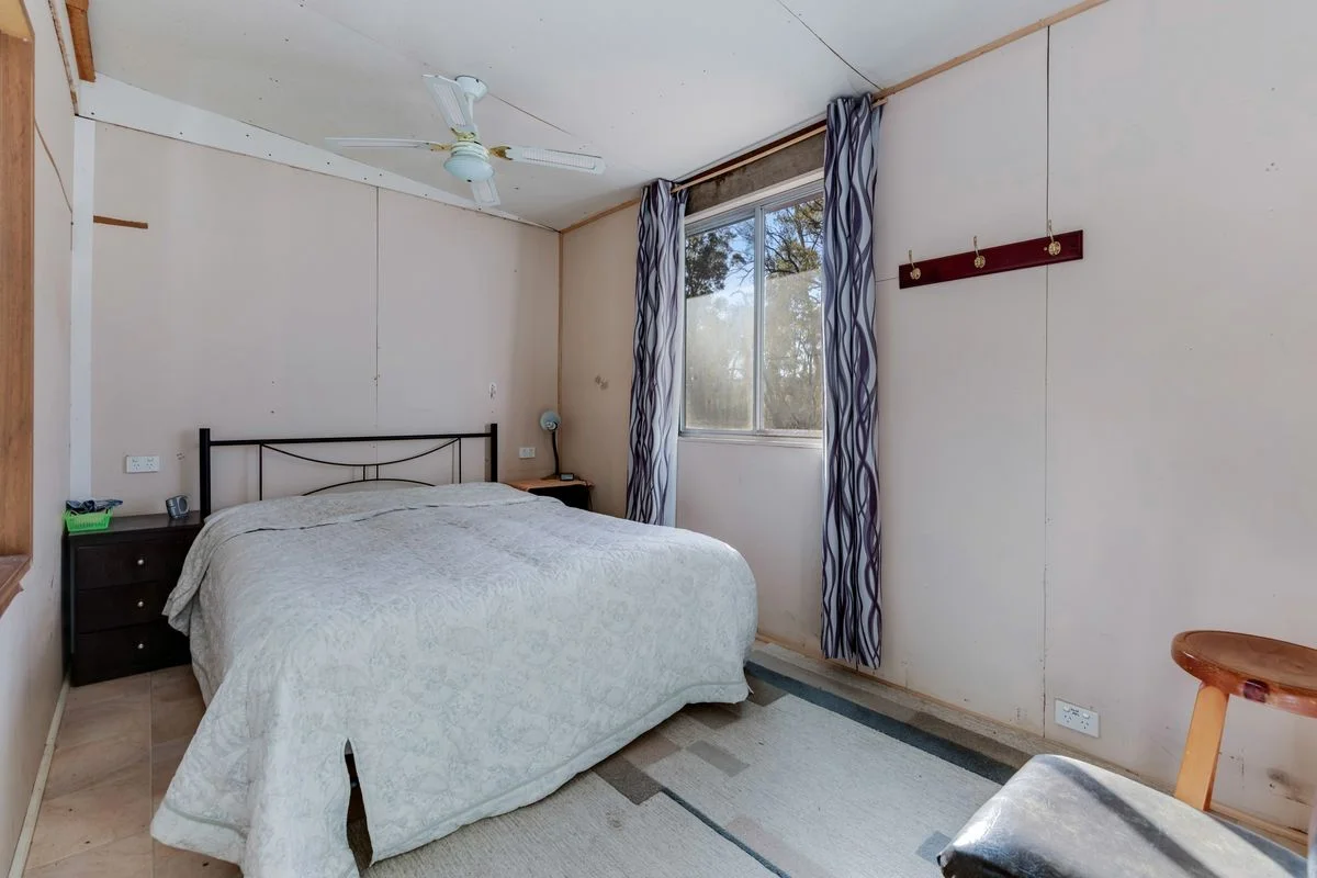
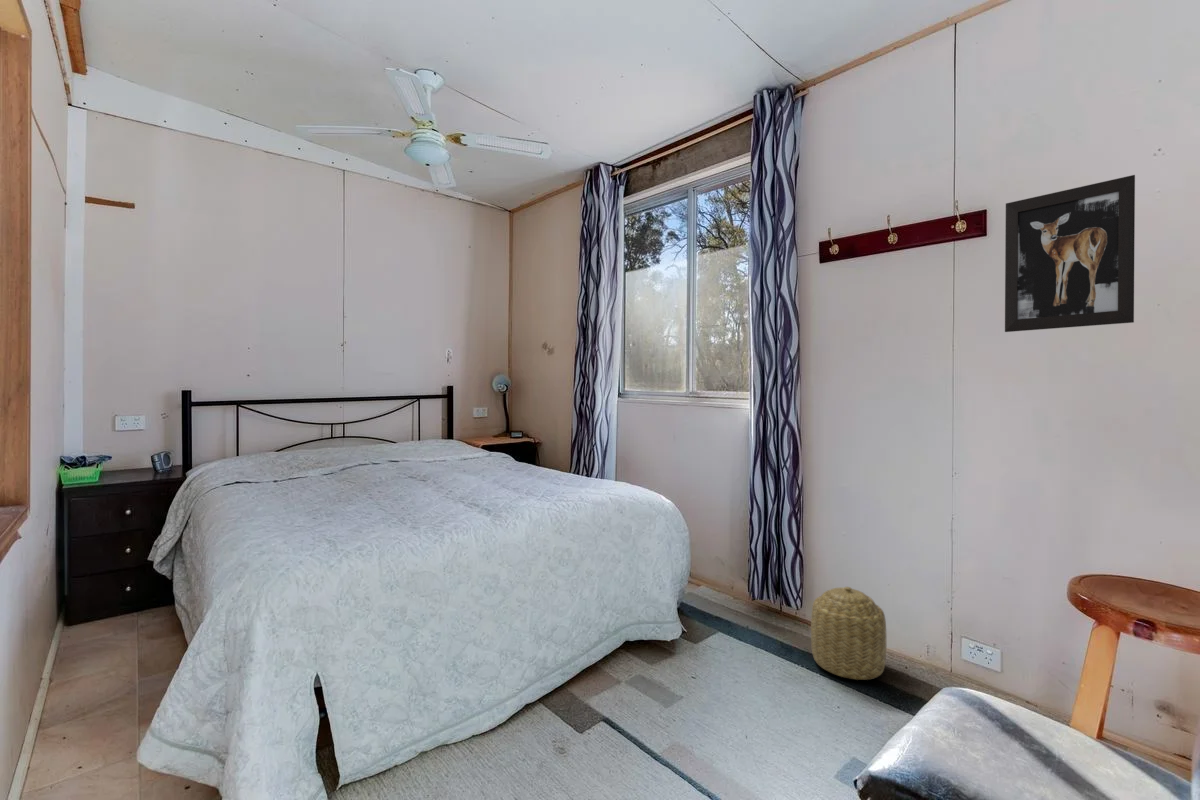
+ basket [810,586,887,681]
+ wall art [1004,174,1136,333]
